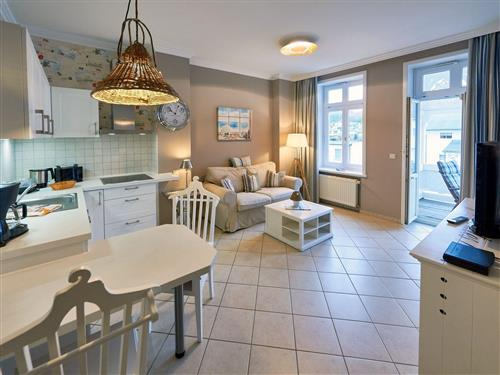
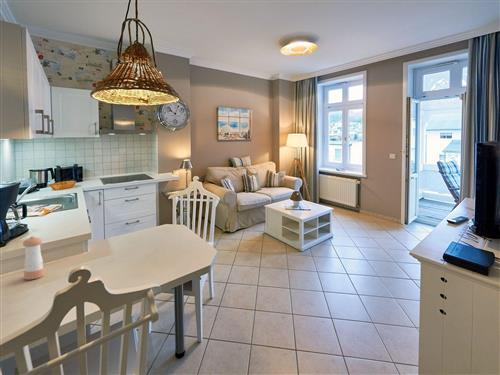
+ pepper shaker [22,235,45,281]
